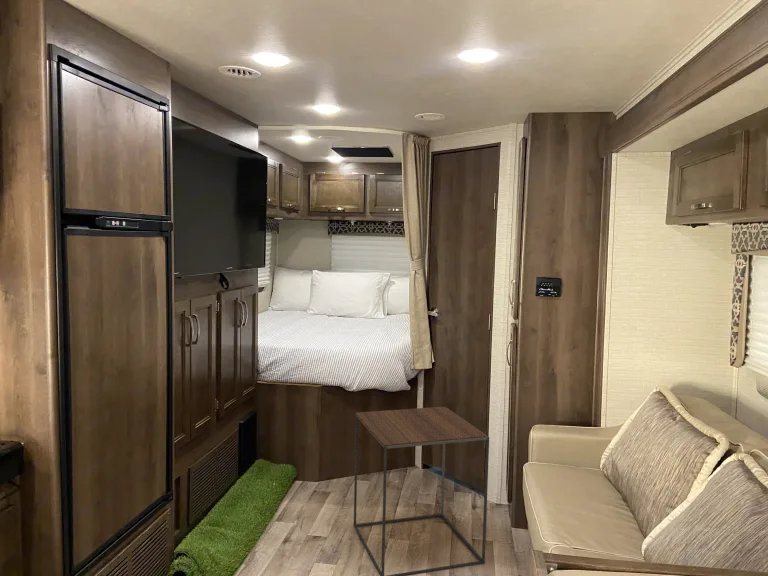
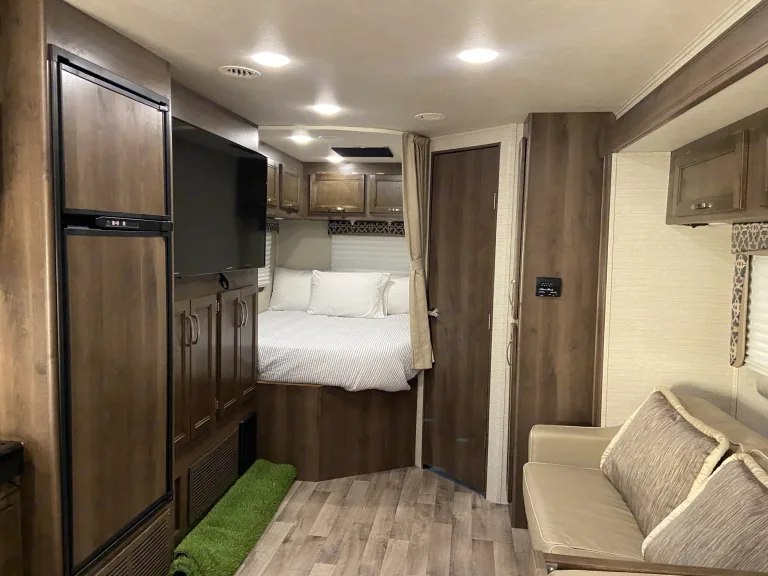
- side table [353,406,490,576]
